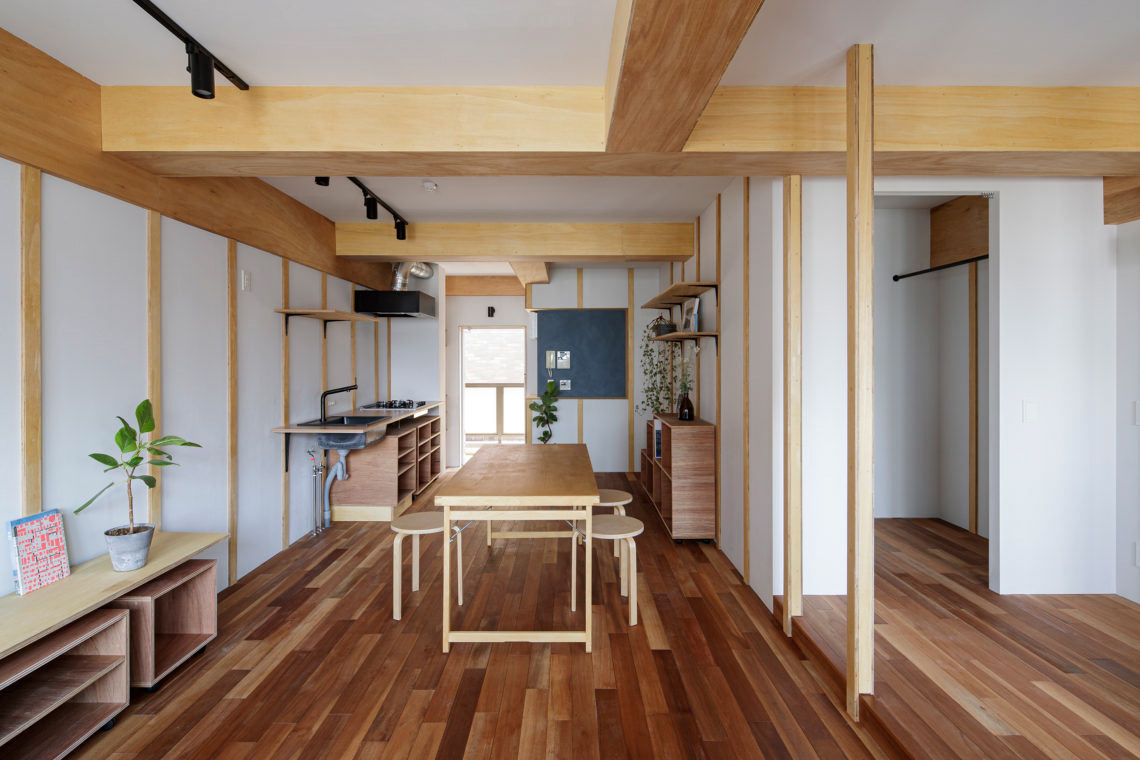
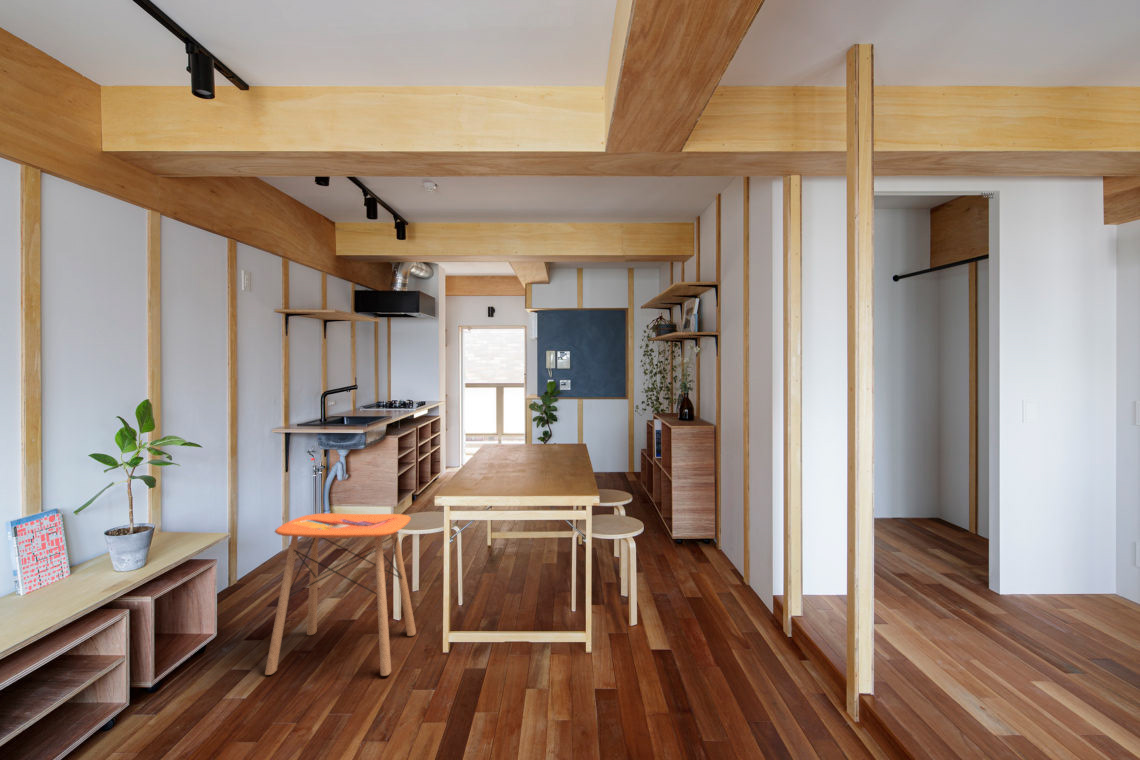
+ side table [264,512,417,677]
